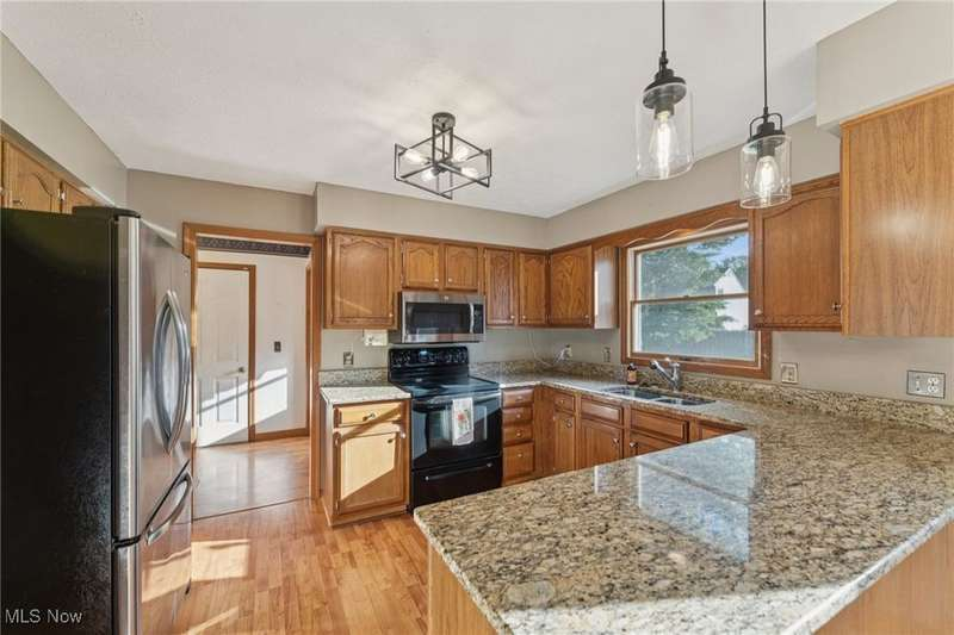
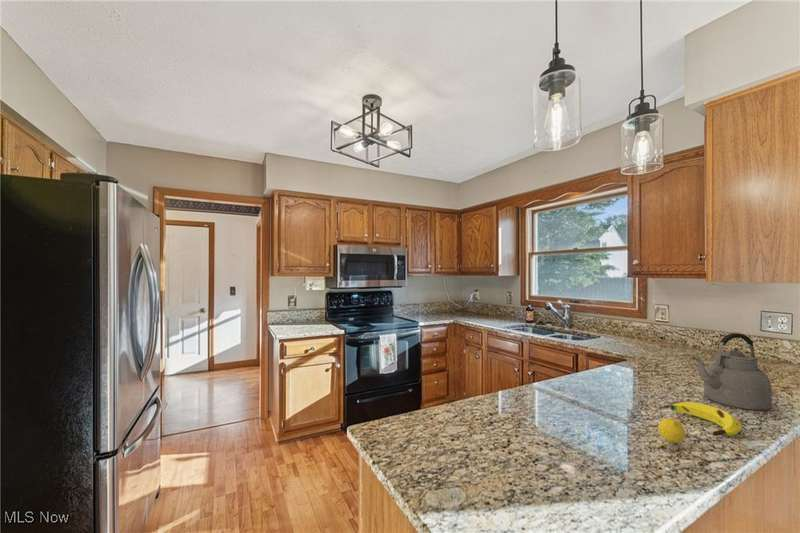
+ banana [670,401,742,437]
+ kettle [689,332,773,411]
+ fruit [657,418,686,444]
